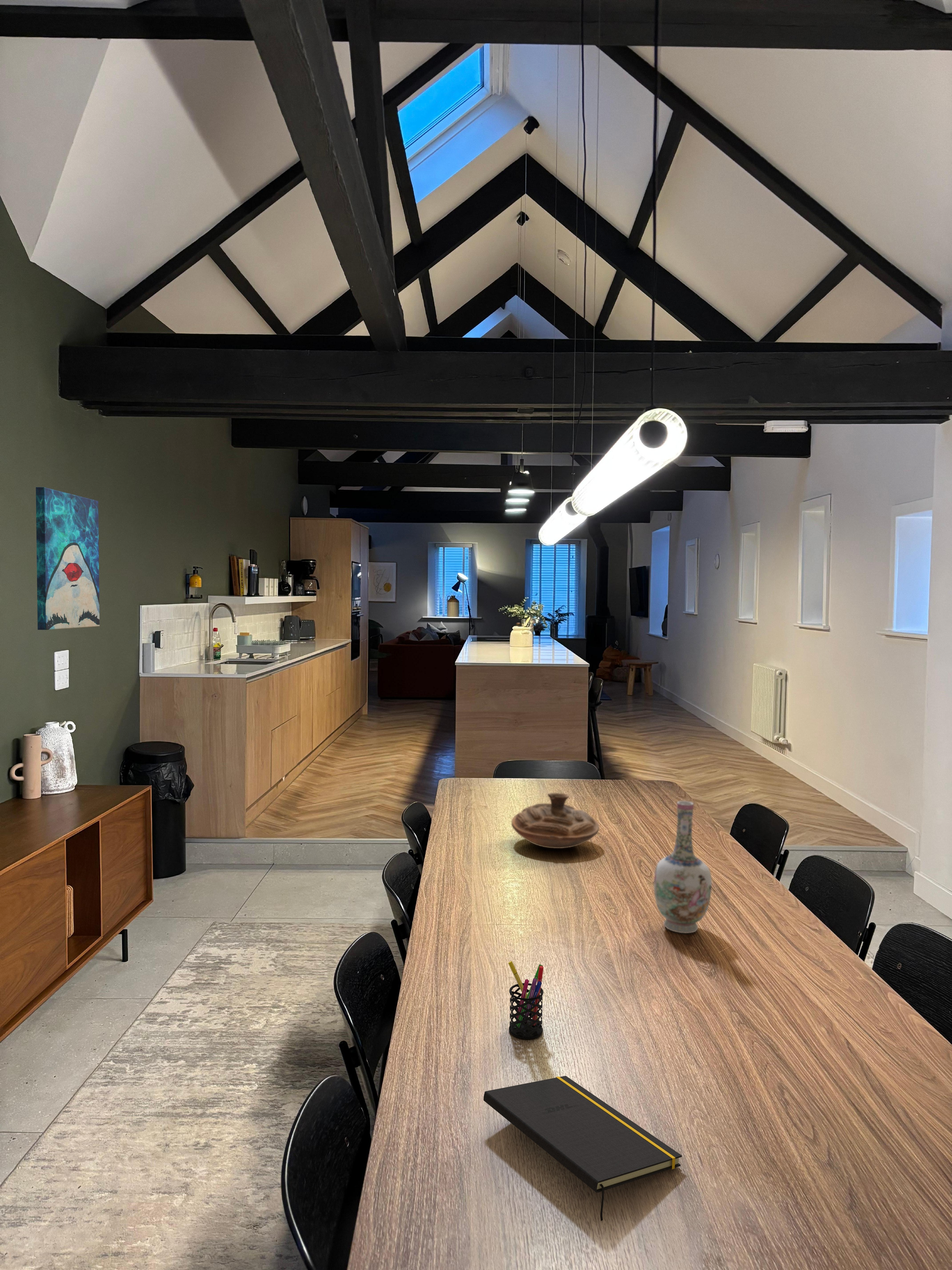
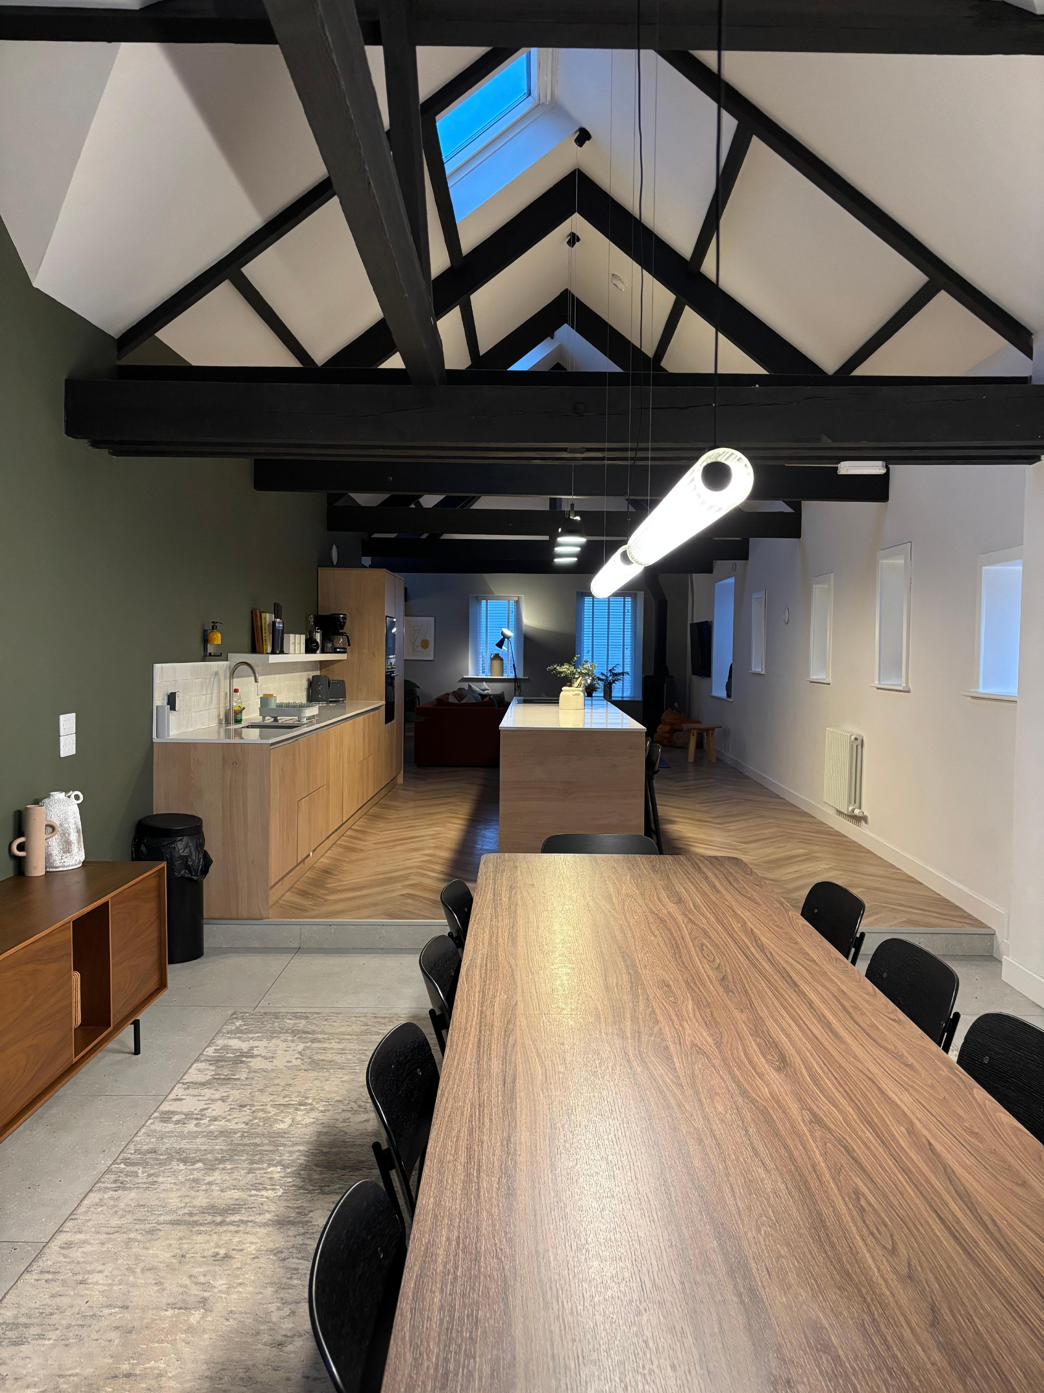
- decorative bowl [511,793,600,849]
- pen holder [508,961,544,1039]
- wall art [36,487,100,630]
- vase [654,800,712,934]
- notepad [483,1076,682,1221]
